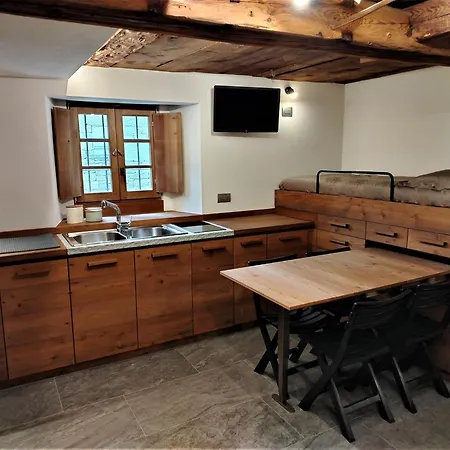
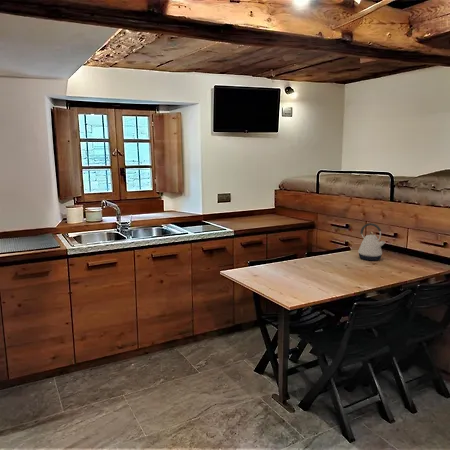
+ kettle [357,222,386,262]
